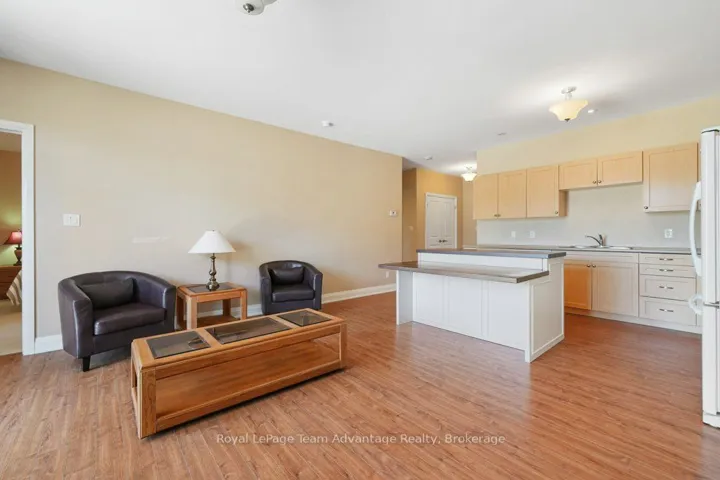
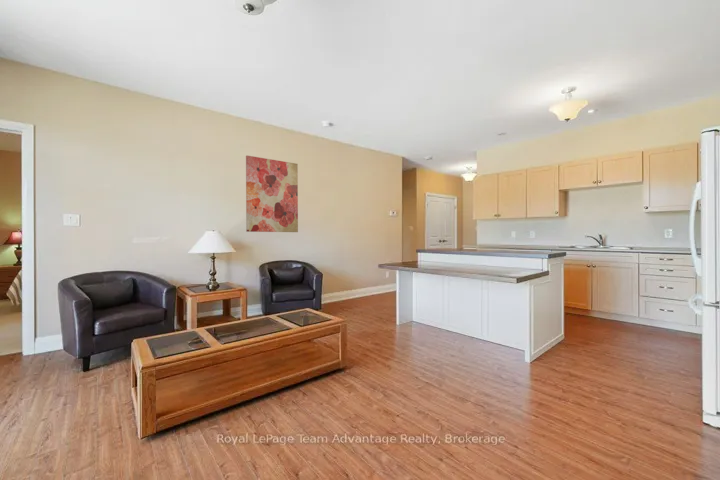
+ wall art [245,155,299,233]
